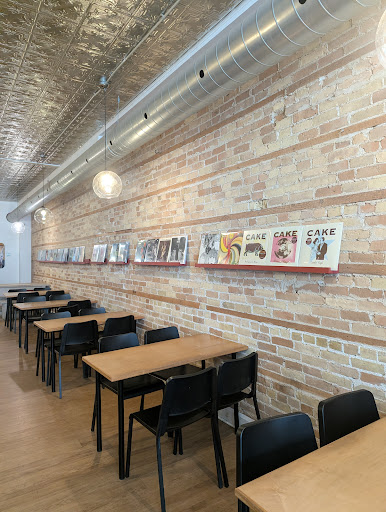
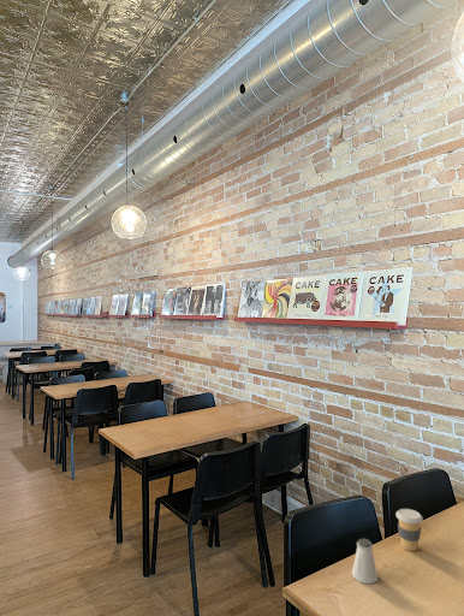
+ coffee cup [394,508,424,552]
+ saltshaker [351,538,379,585]
